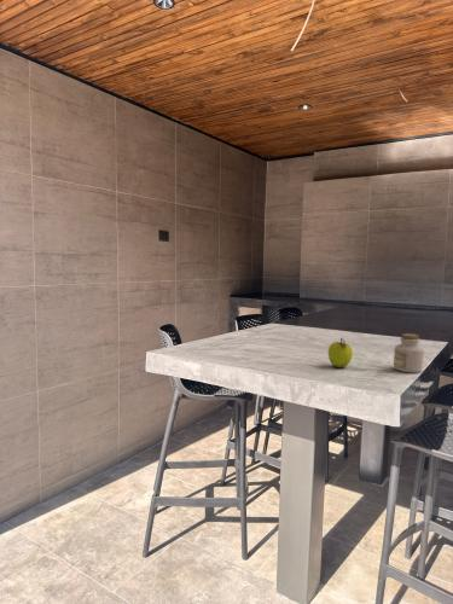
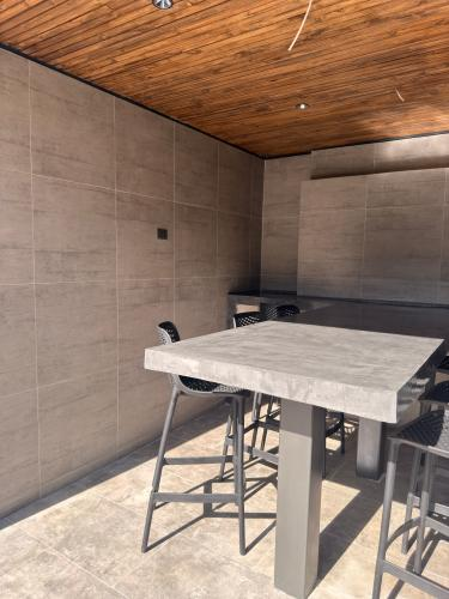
- fruit [327,337,354,368]
- jar [393,332,425,374]
